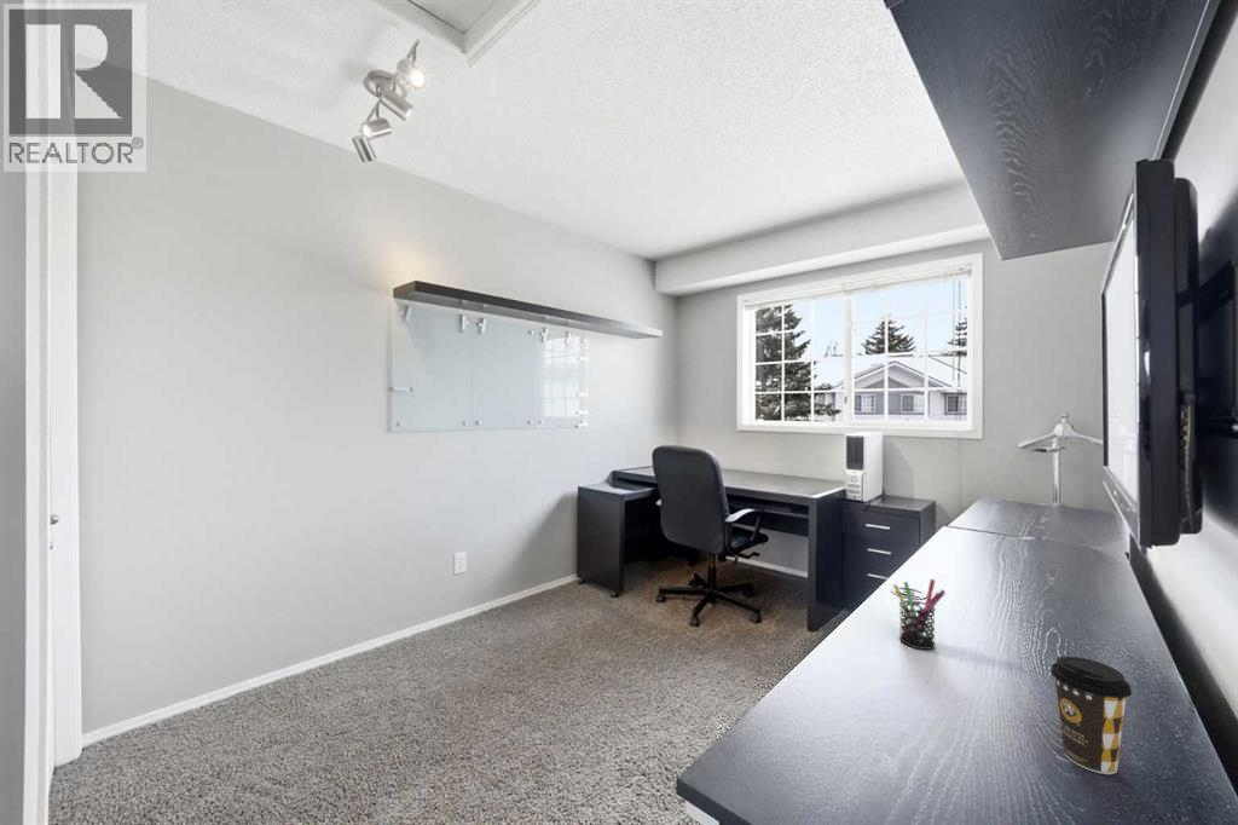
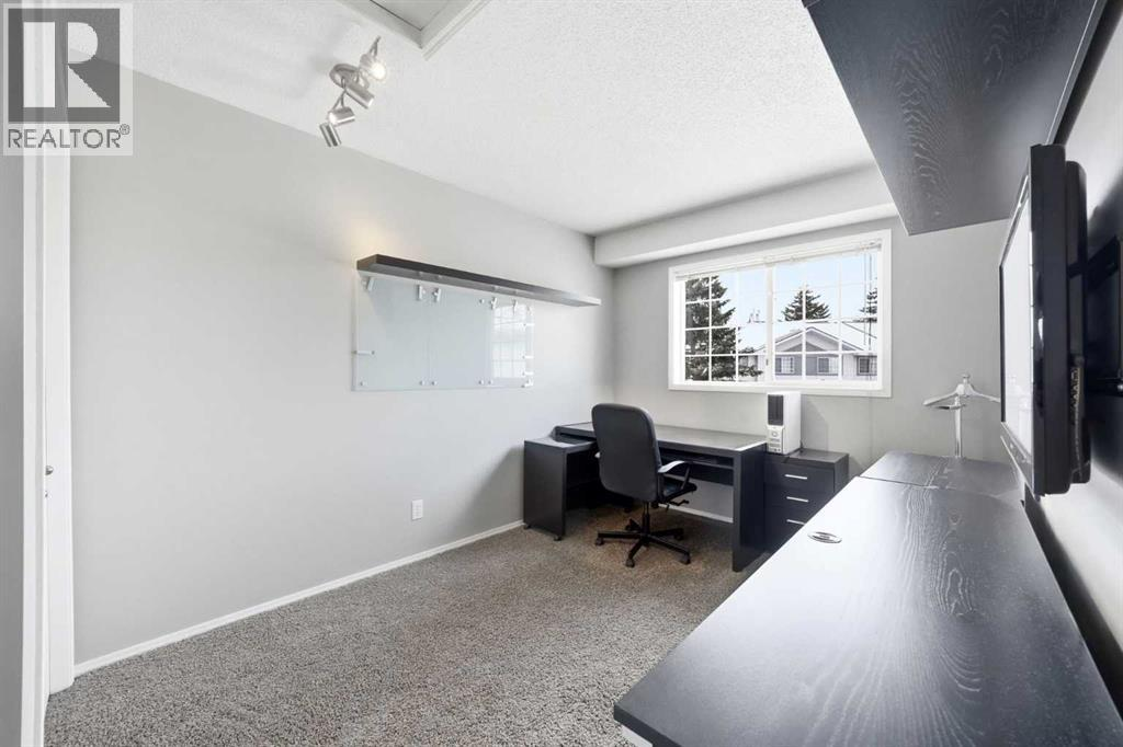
- pen holder [892,578,947,651]
- coffee cup [1049,656,1133,775]
